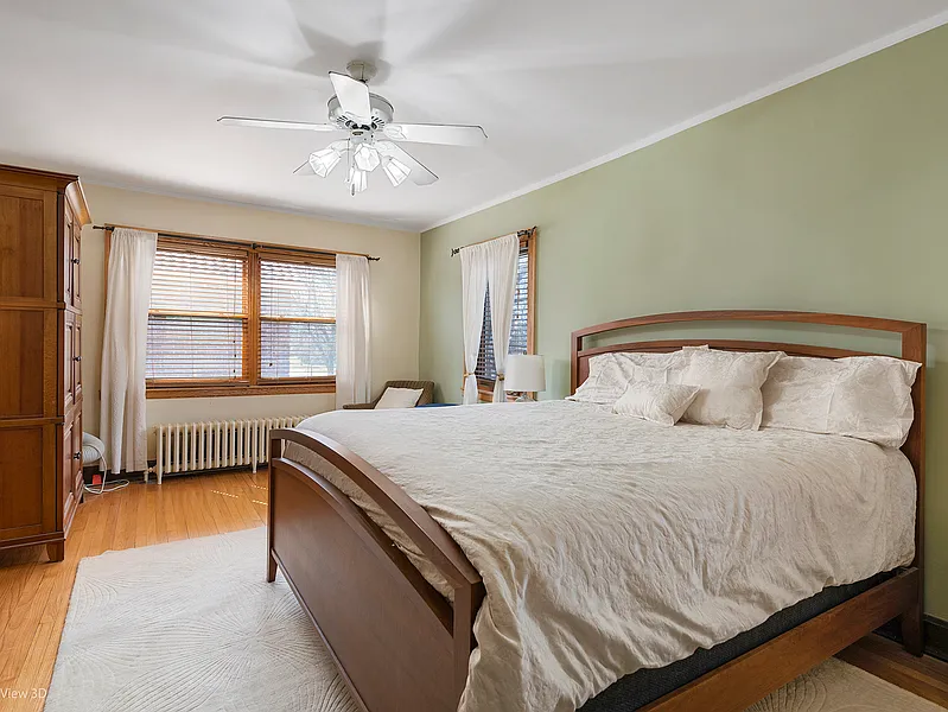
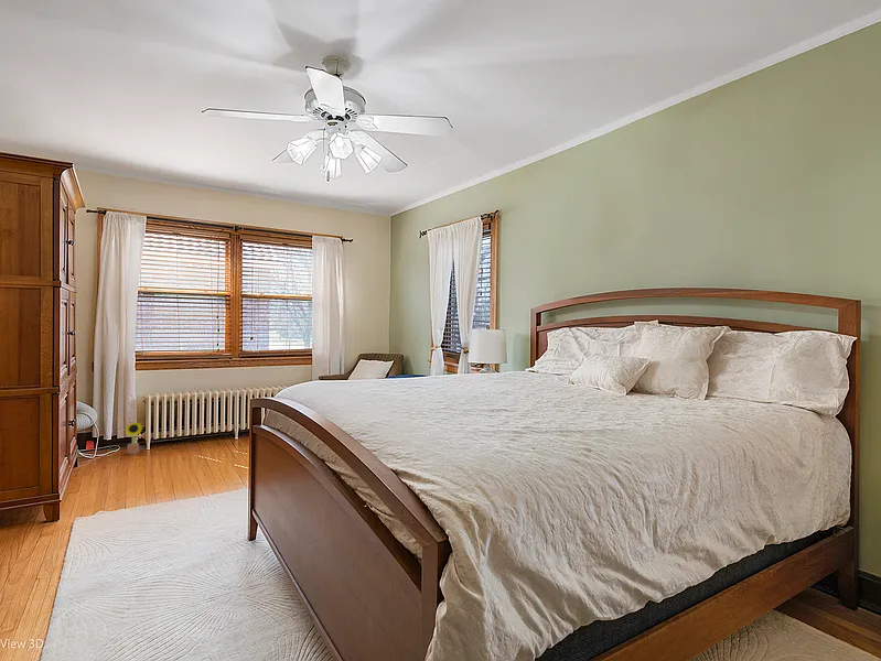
+ decorative plant [123,421,143,456]
